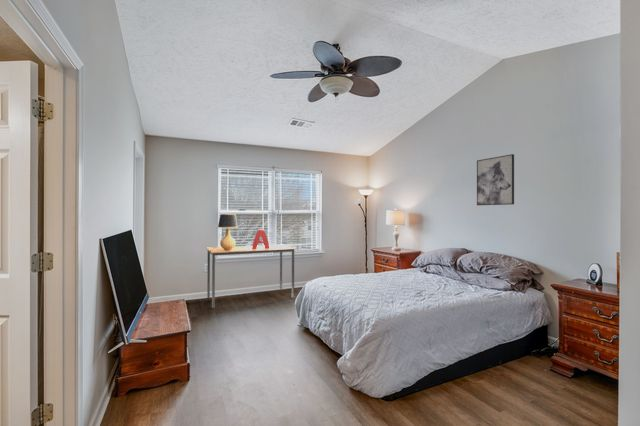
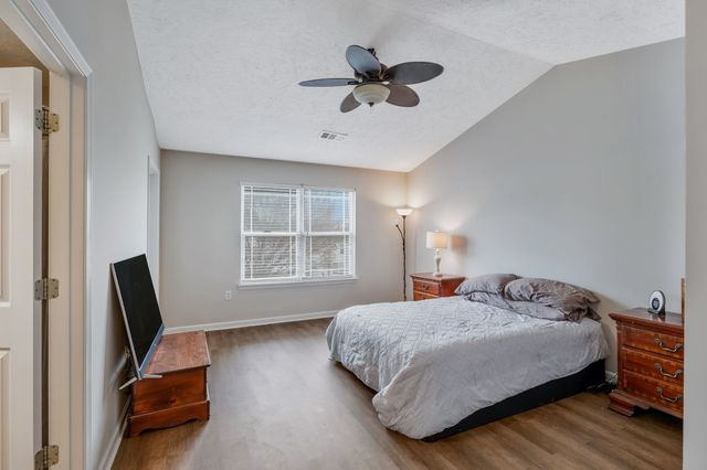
- wall art [476,153,515,206]
- table lamp [210,213,239,251]
- desk [205,244,297,309]
- letter holder [251,228,270,249]
